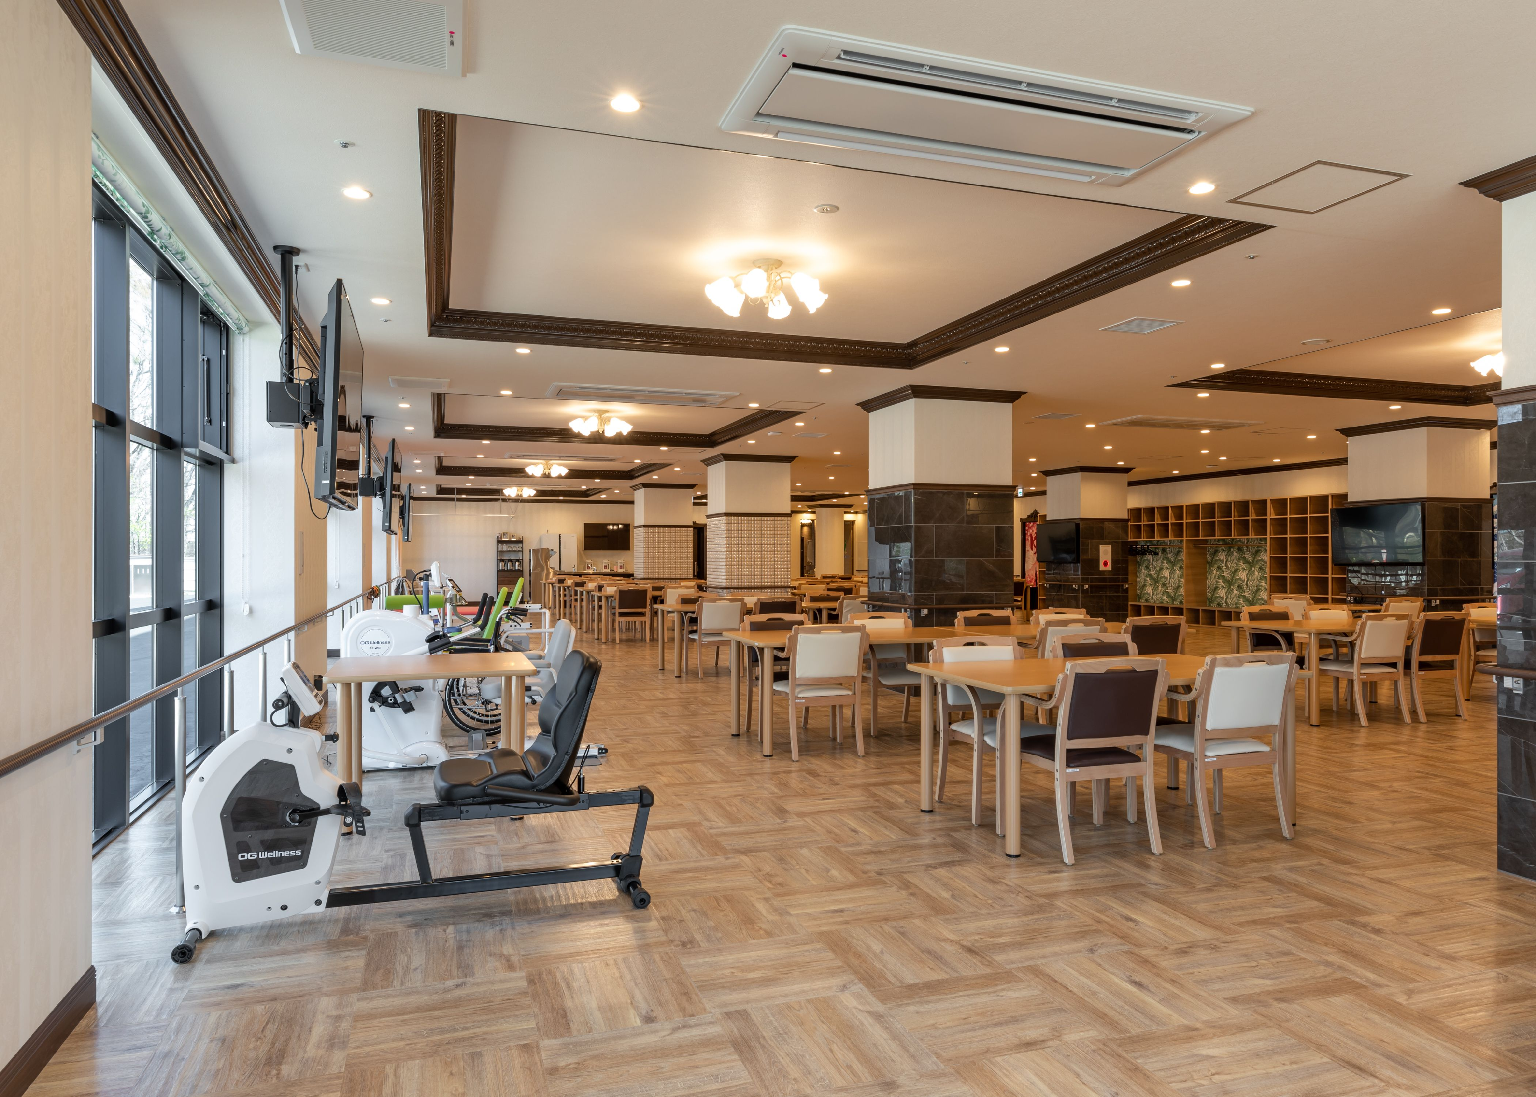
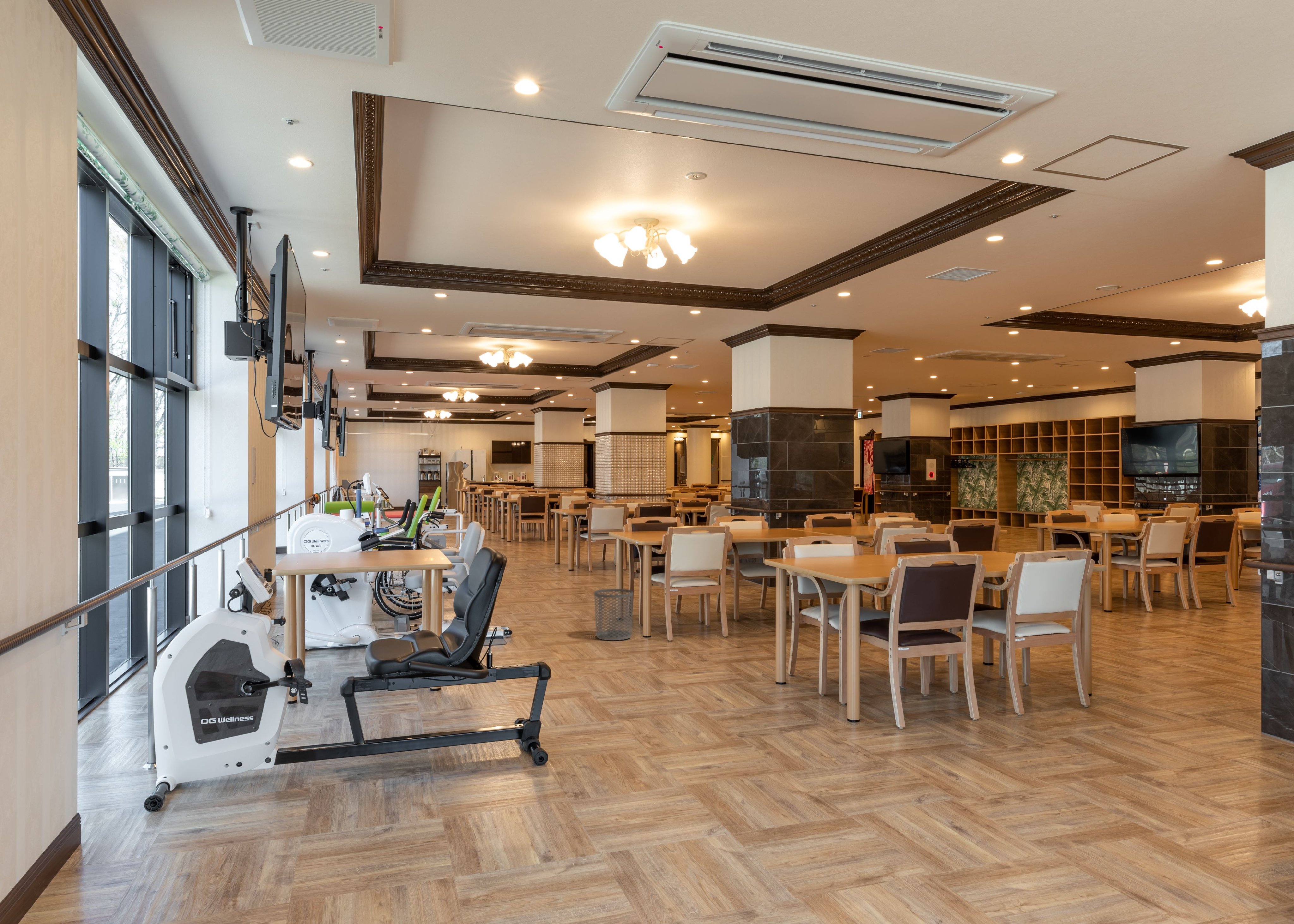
+ waste bin [594,588,633,641]
